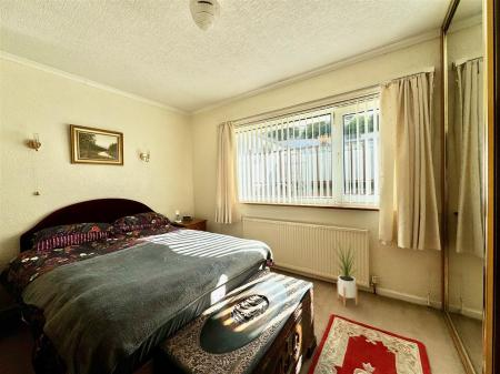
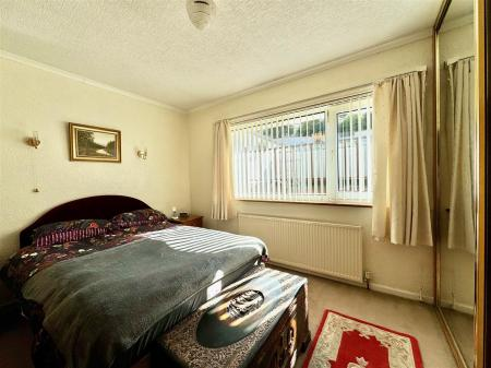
- house plant [330,241,366,307]
